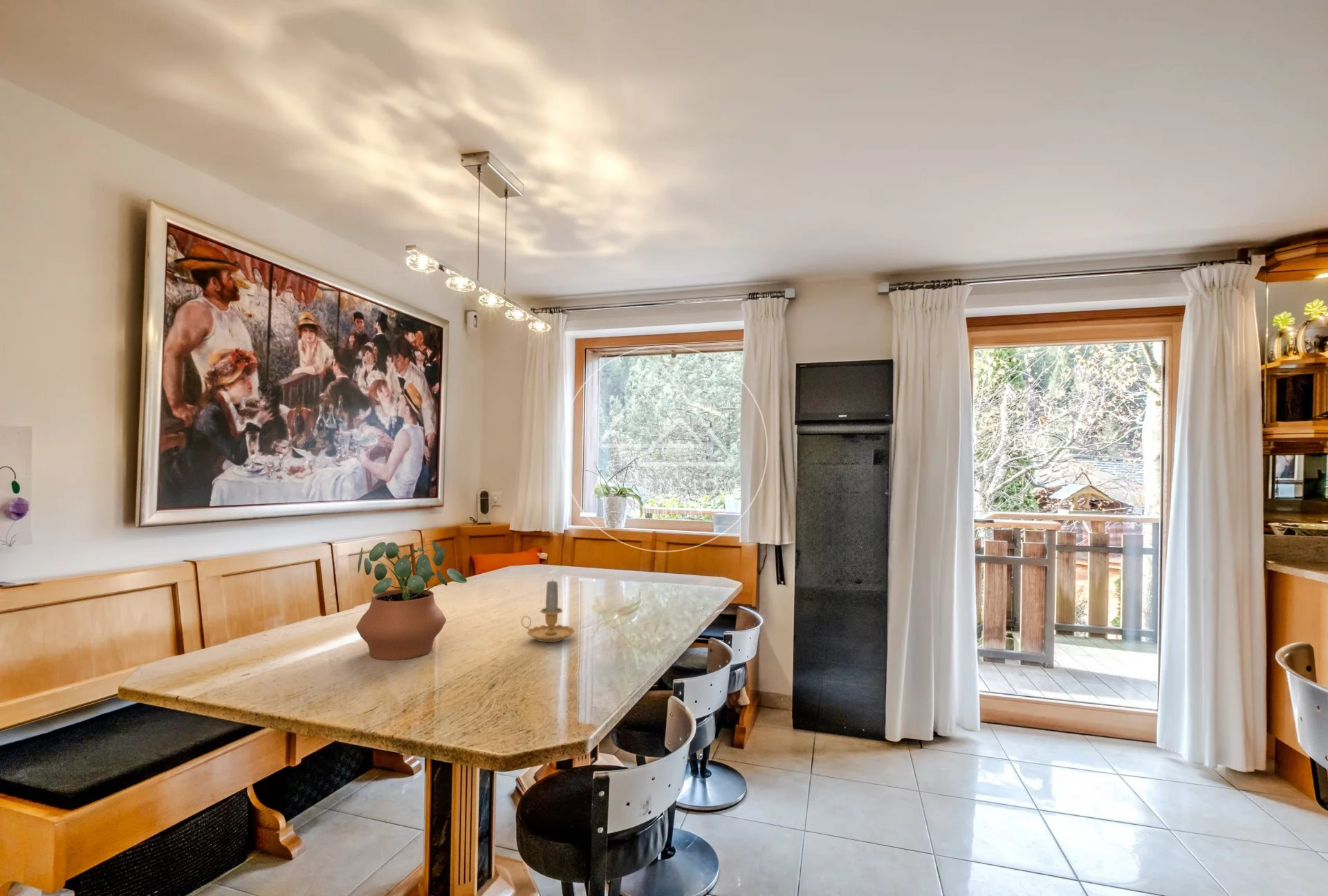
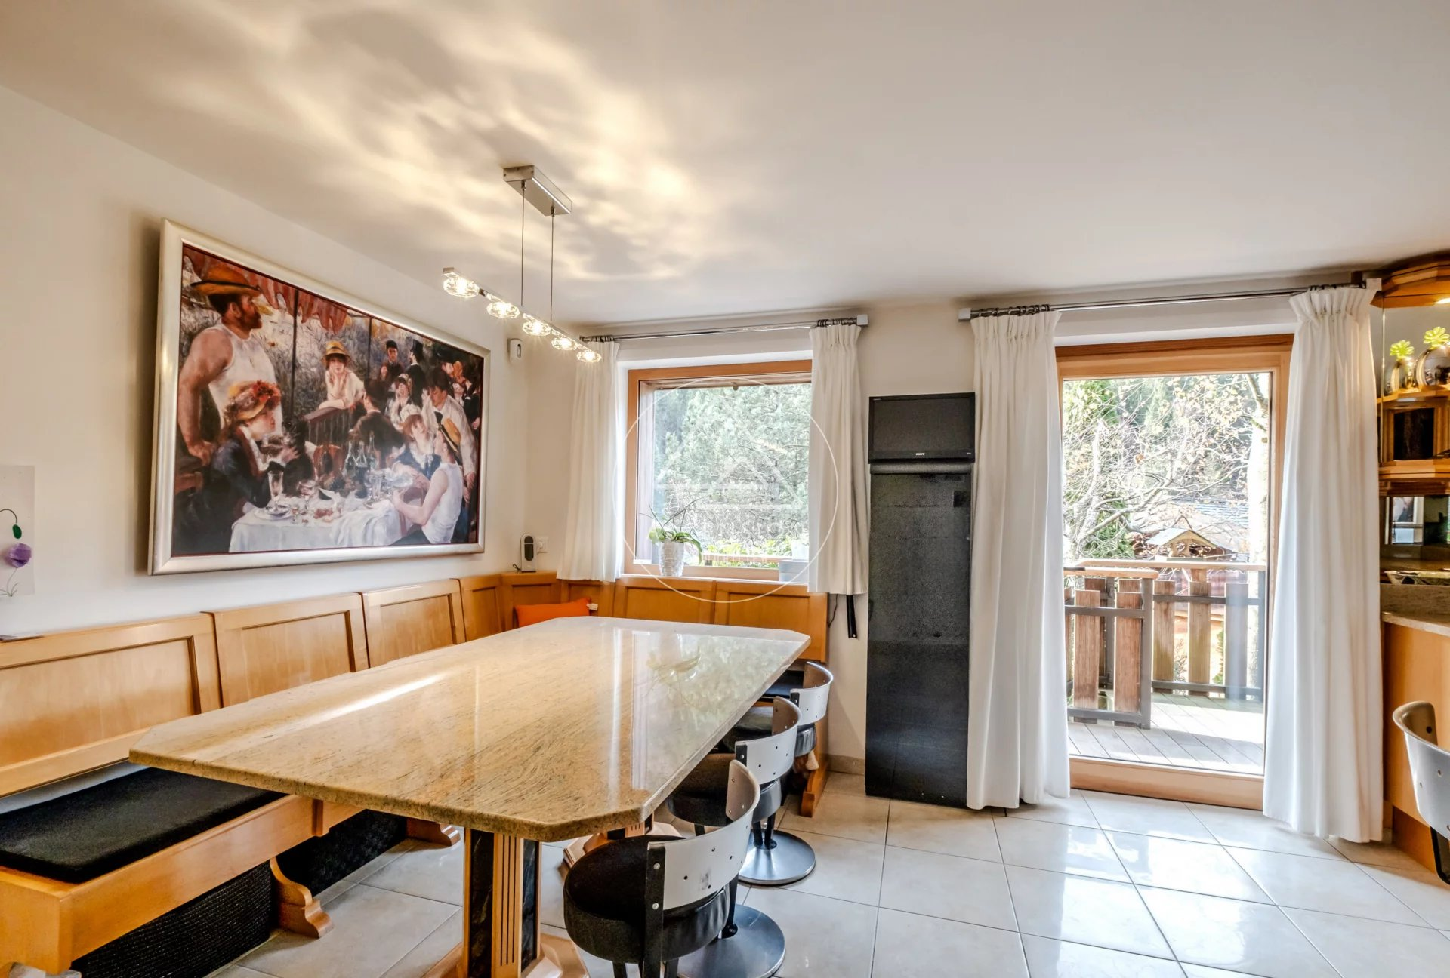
- candle [521,577,575,643]
- potted plant [356,540,468,661]
